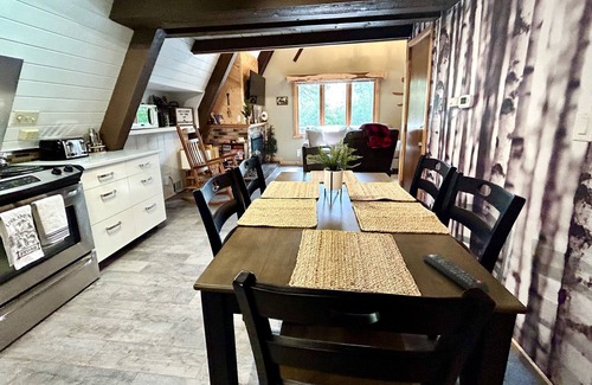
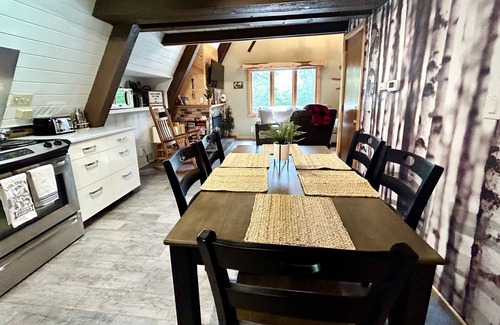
- remote control [422,252,490,295]
